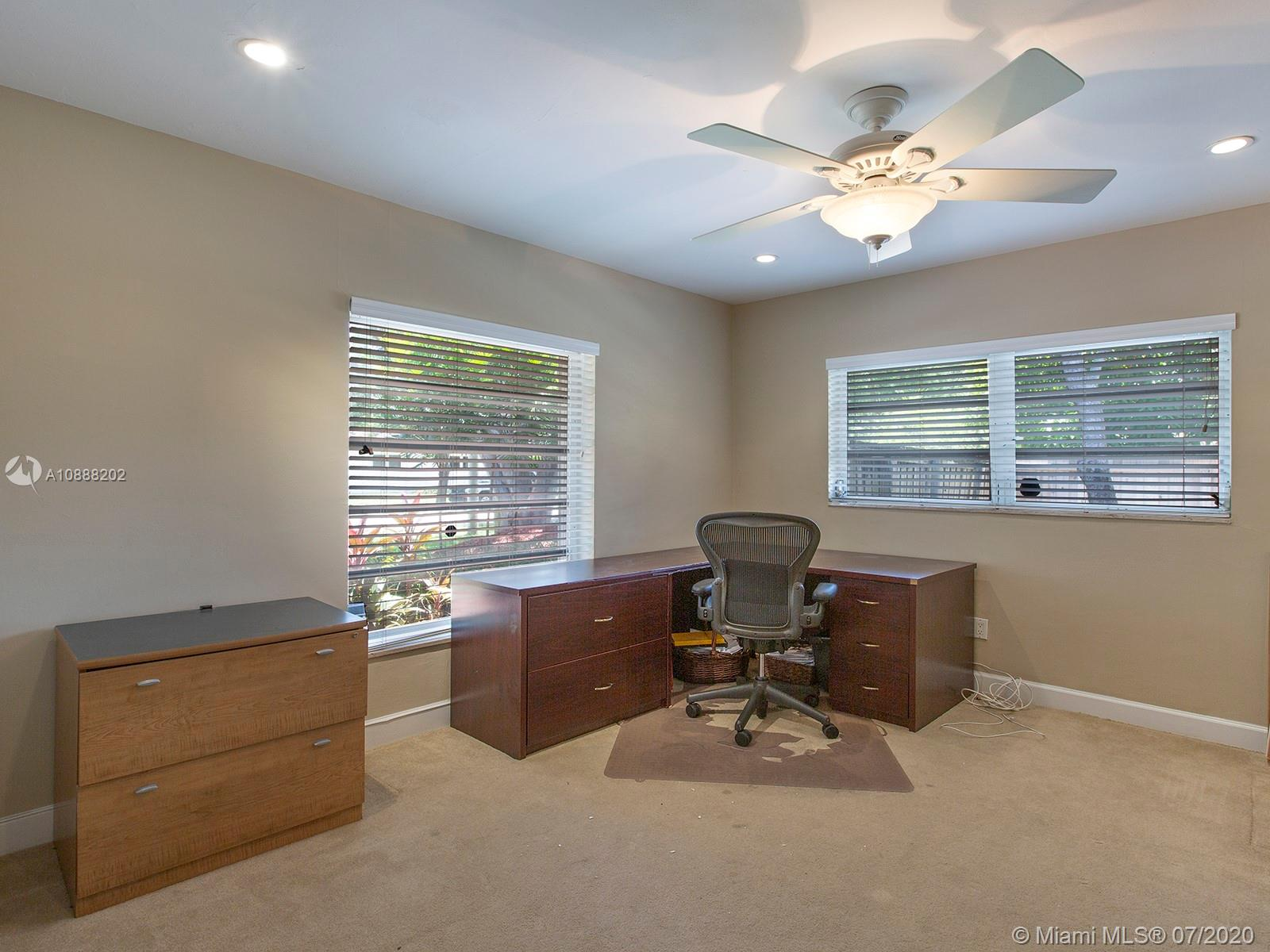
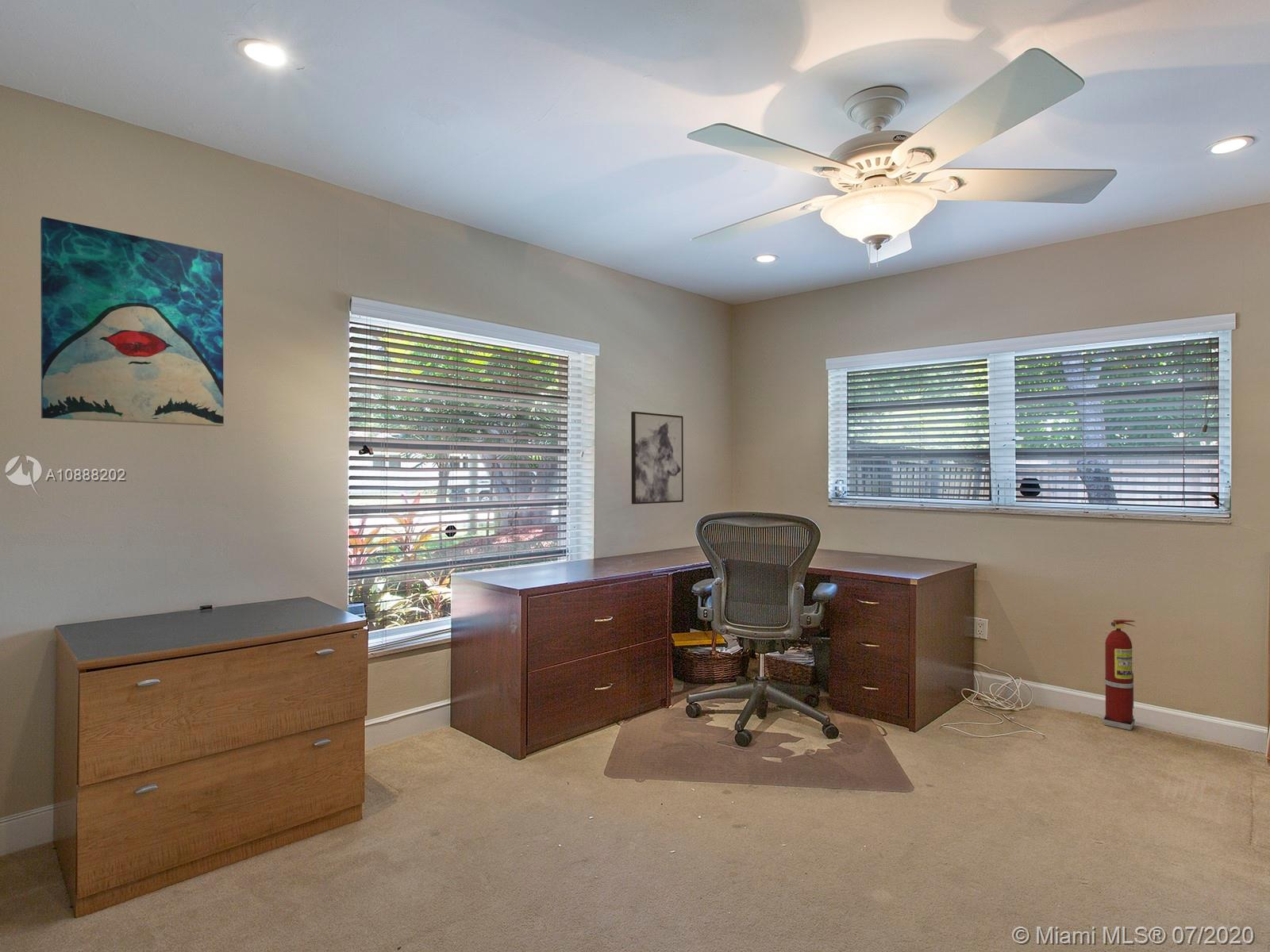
+ wall art [40,216,225,427]
+ wall art [630,411,684,505]
+ fire extinguisher [1102,619,1137,731]
